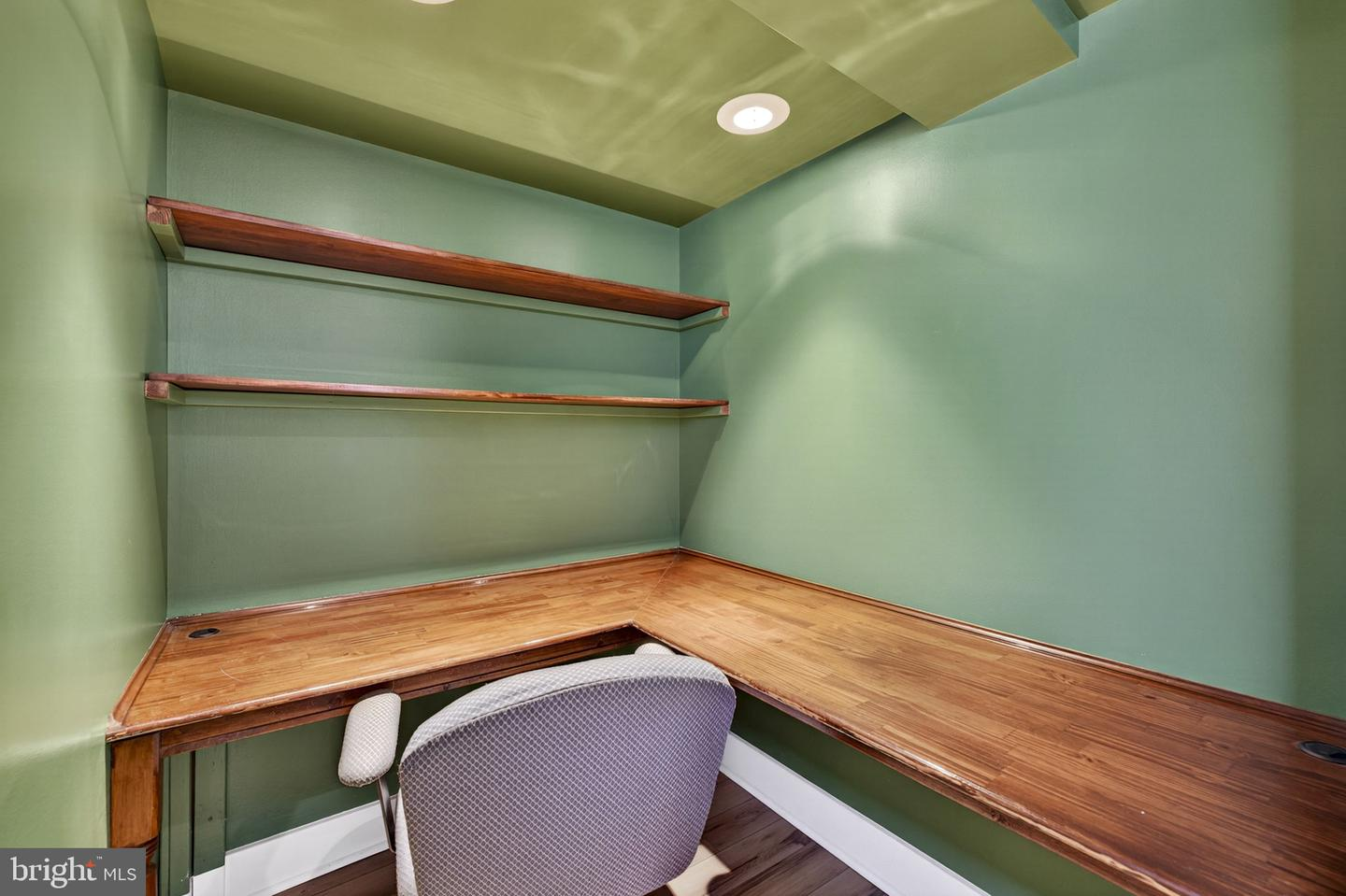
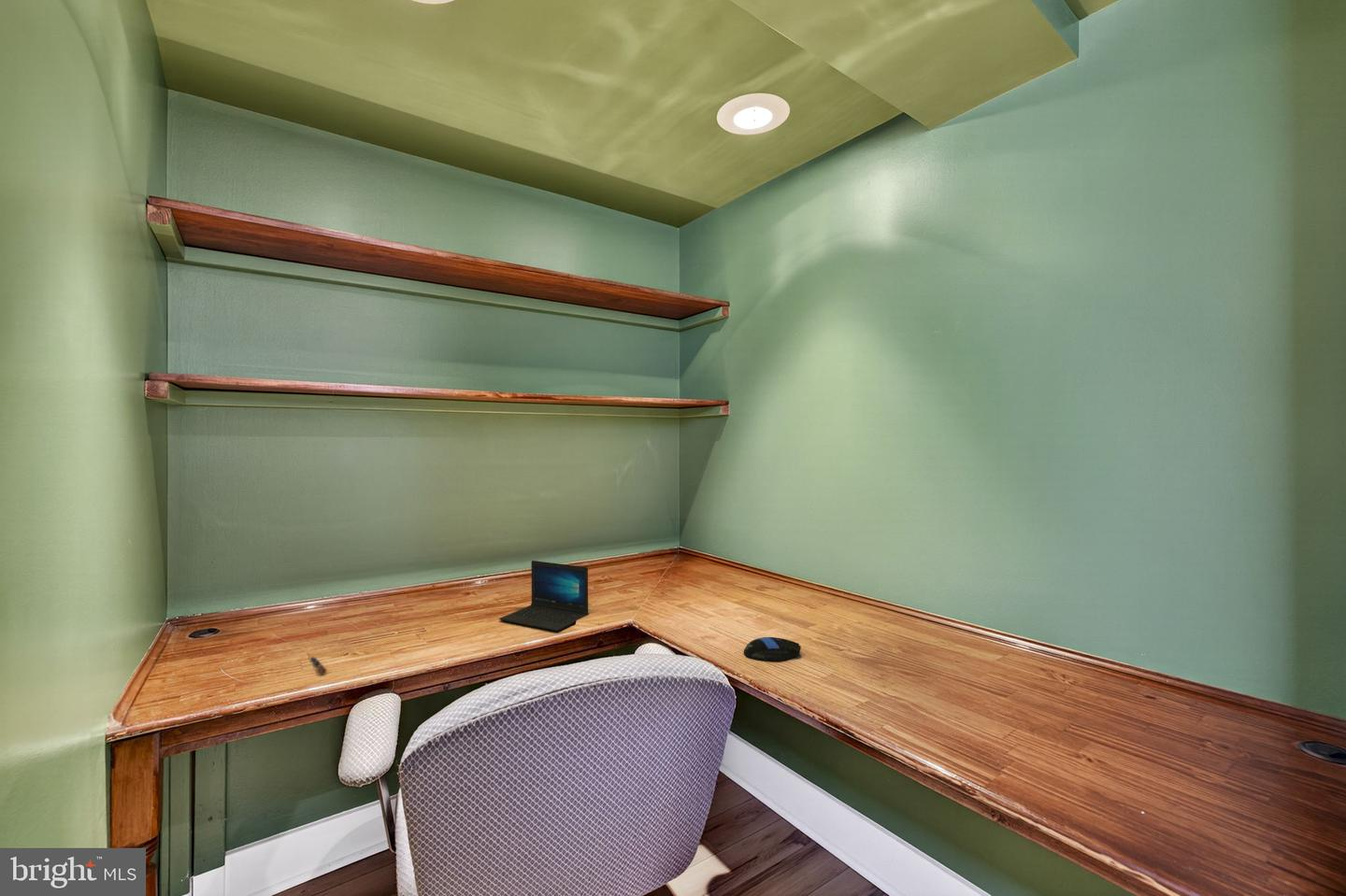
+ pen [310,656,328,674]
+ laptop [499,560,590,632]
+ computer mouse [743,636,802,662]
